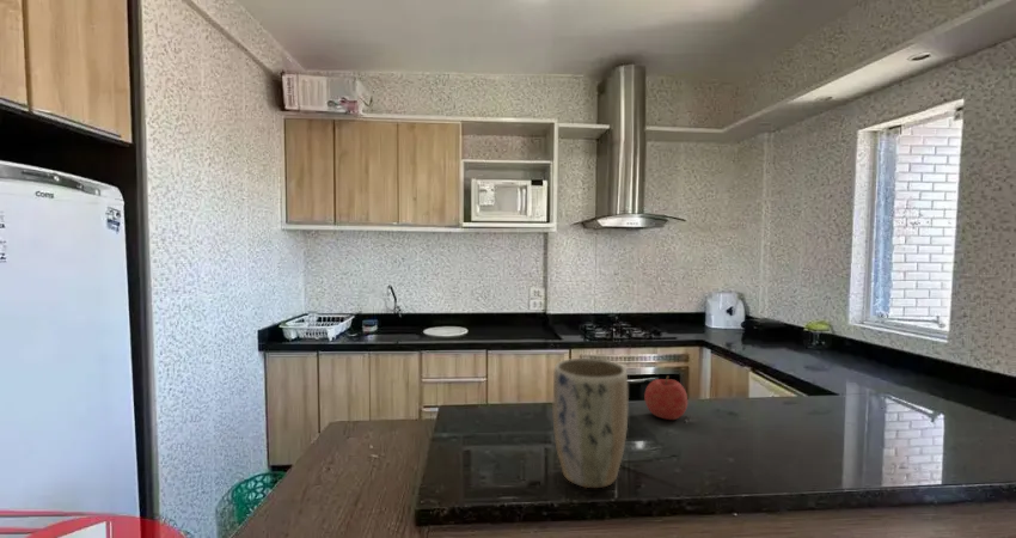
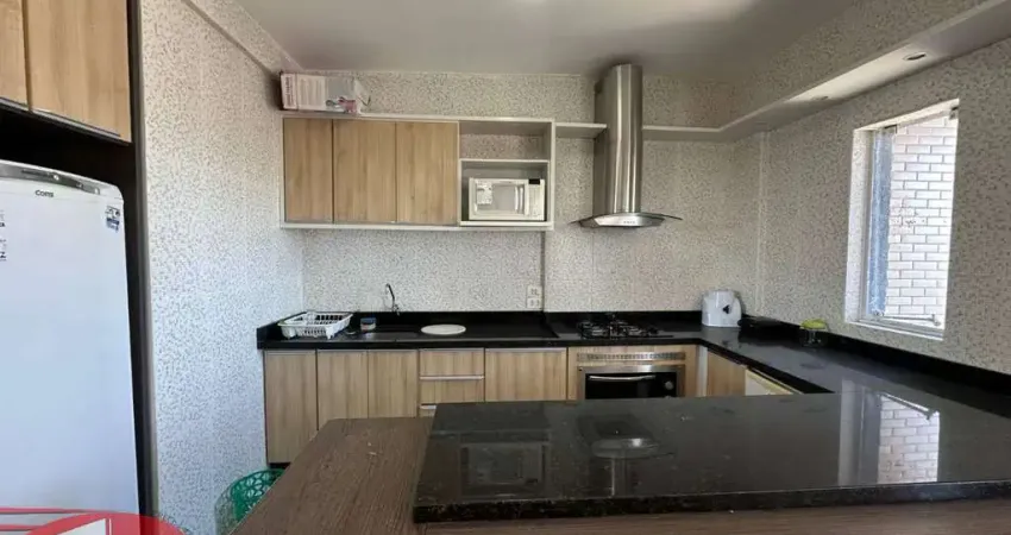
- plant pot [551,357,629,489]
- fruit [643,374,688,421]
